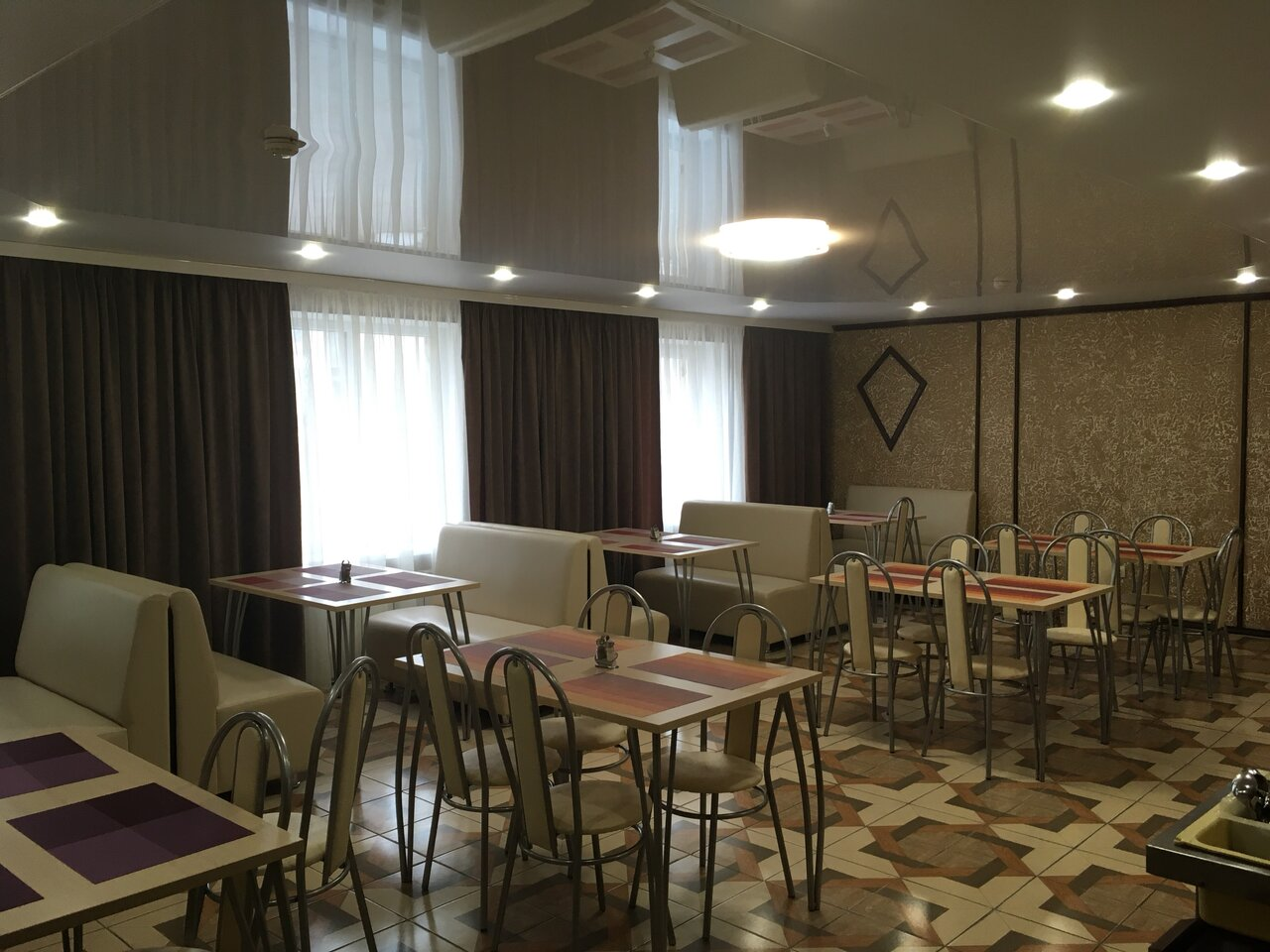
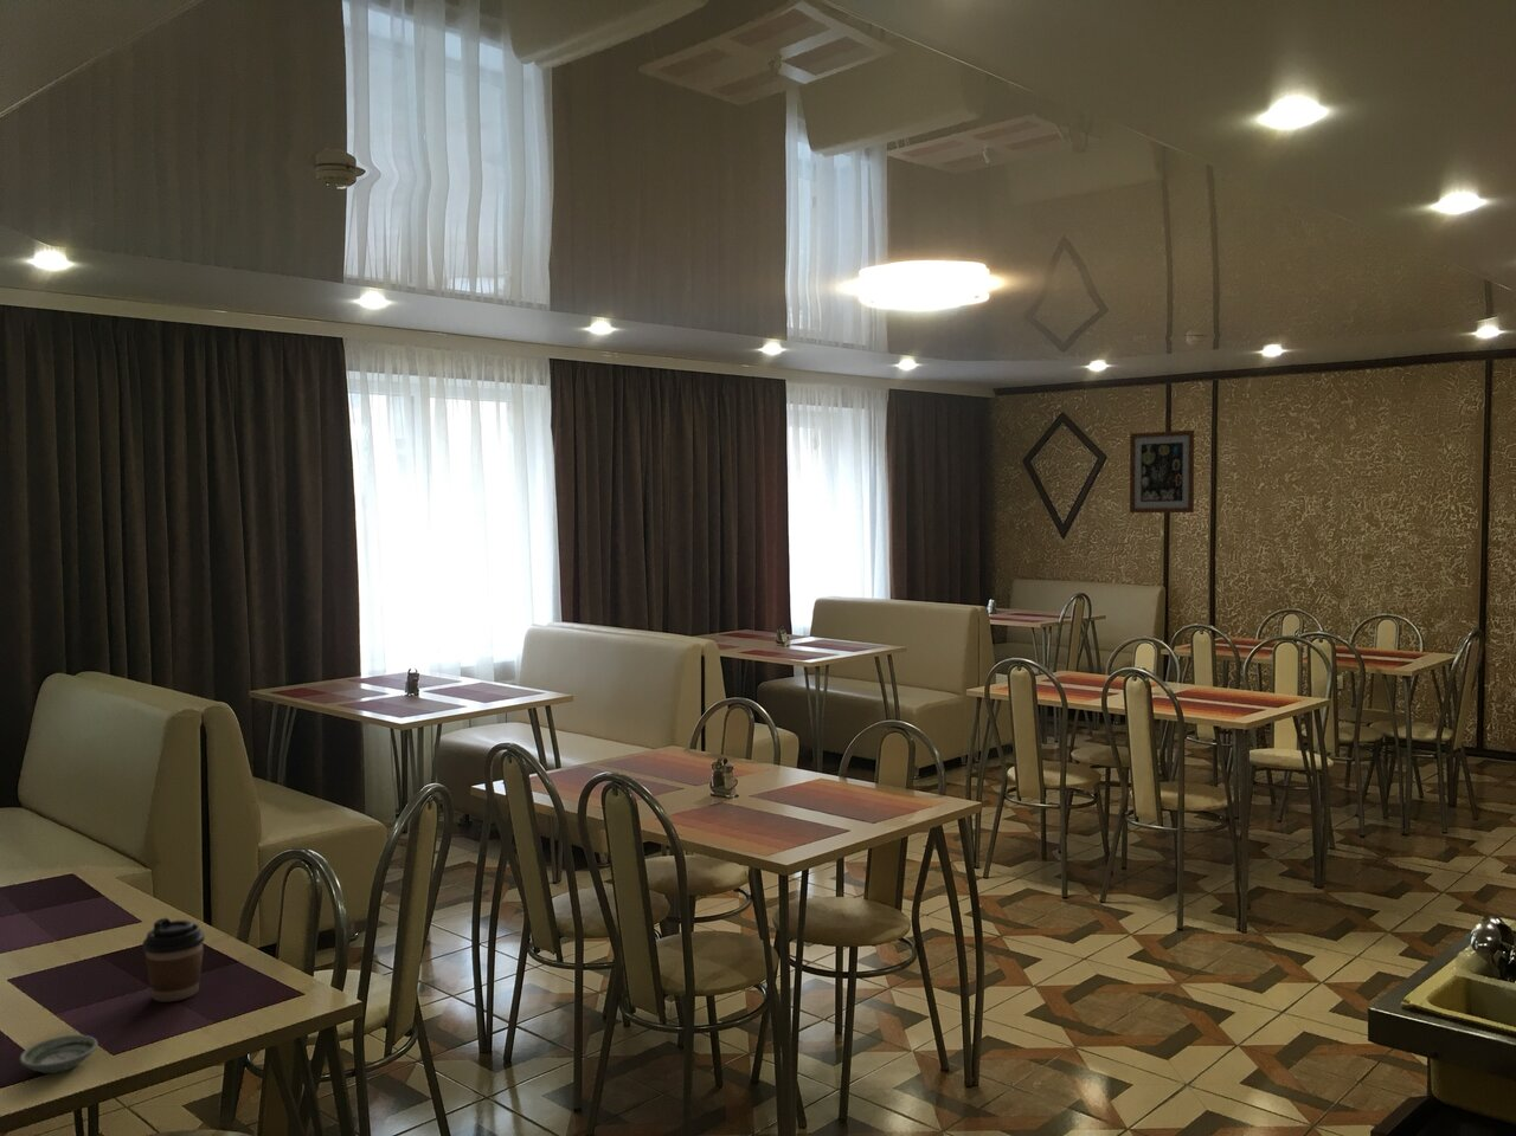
+ saucer [19,1035,99,1074]
+ wall art [1129,430,1195,513]
+ coffee cup [141,918,207,1004]
